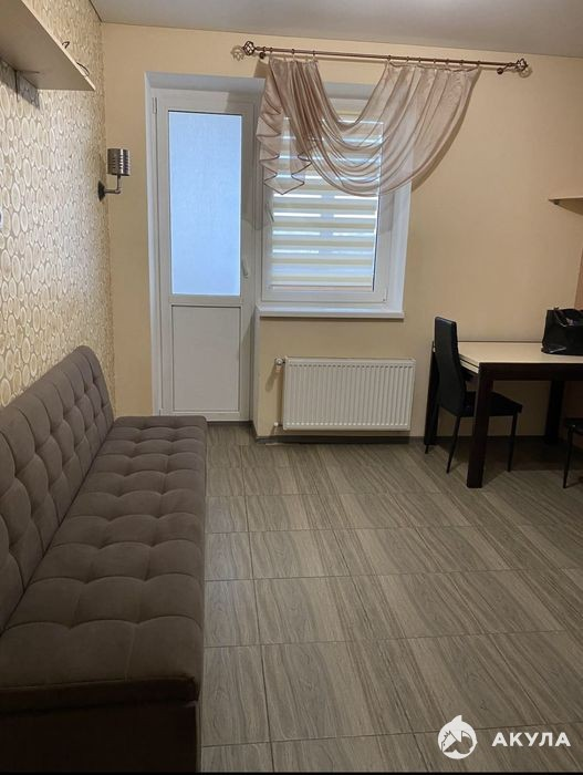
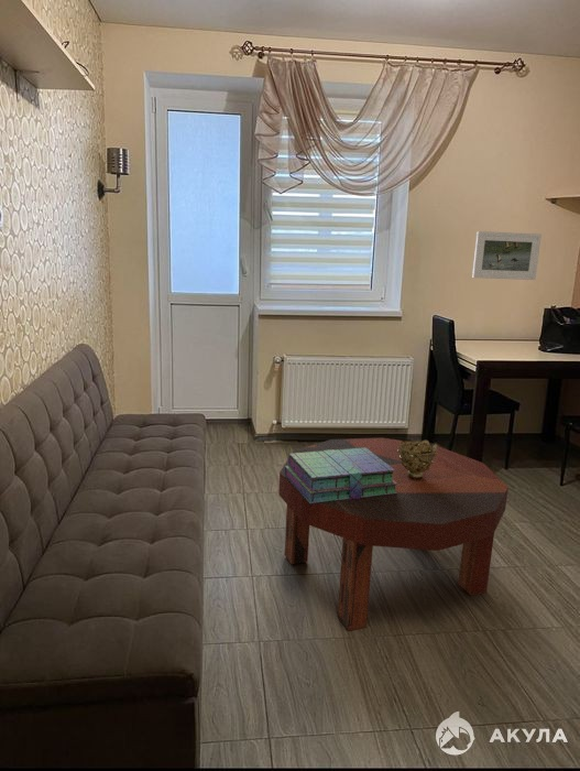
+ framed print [471,230,543,281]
+ decorative bowl [397,438,438,479]
+ stack of books [284,448,397,503]
+ coffee table [277,437,510,632]
